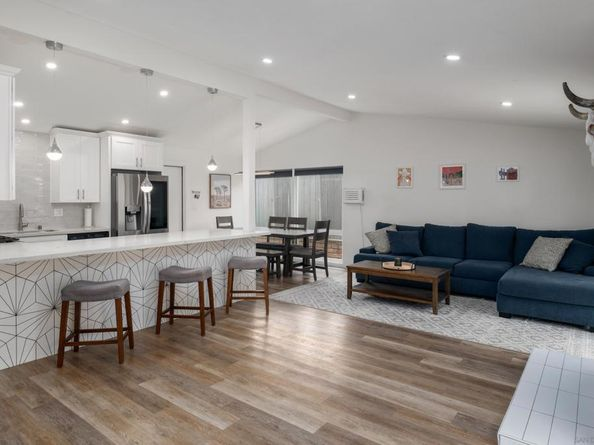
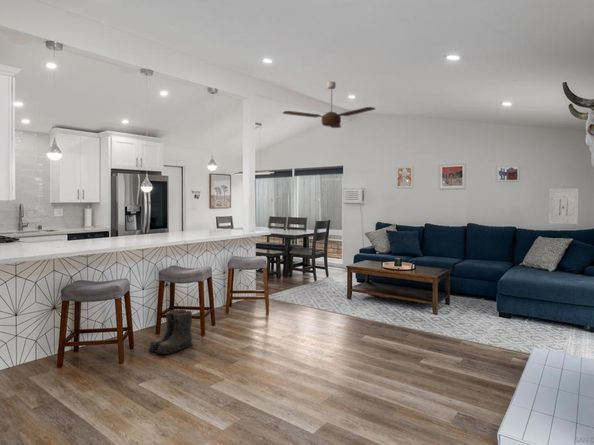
+ ceiling fan [281,80,377,129]
+ boots [147,308,193,355]
+ wall art [548,188,580,225]
